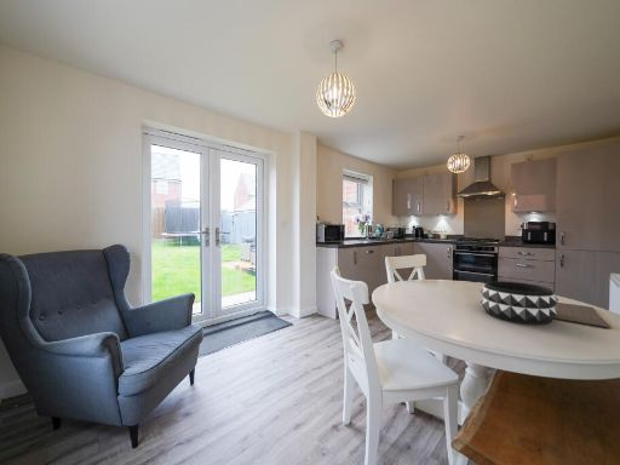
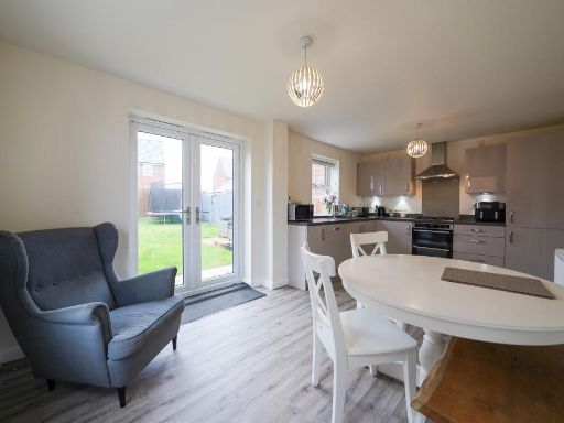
- decorative bowl [480,280,559,326]
